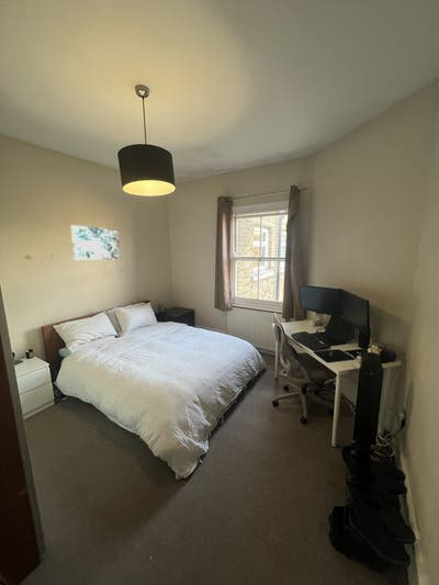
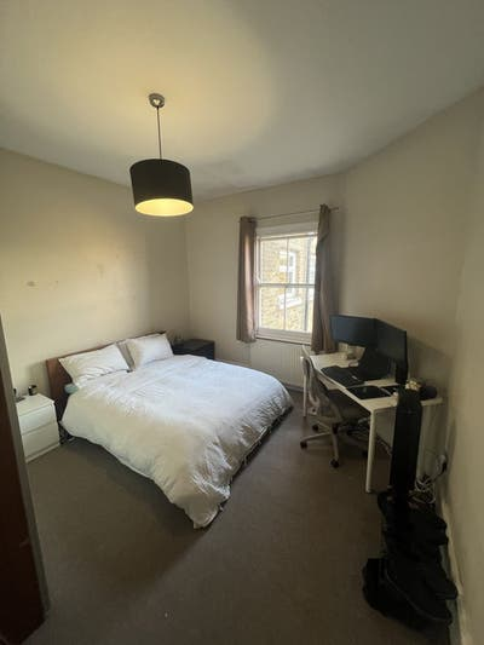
- wall art [69,224,121,261]
